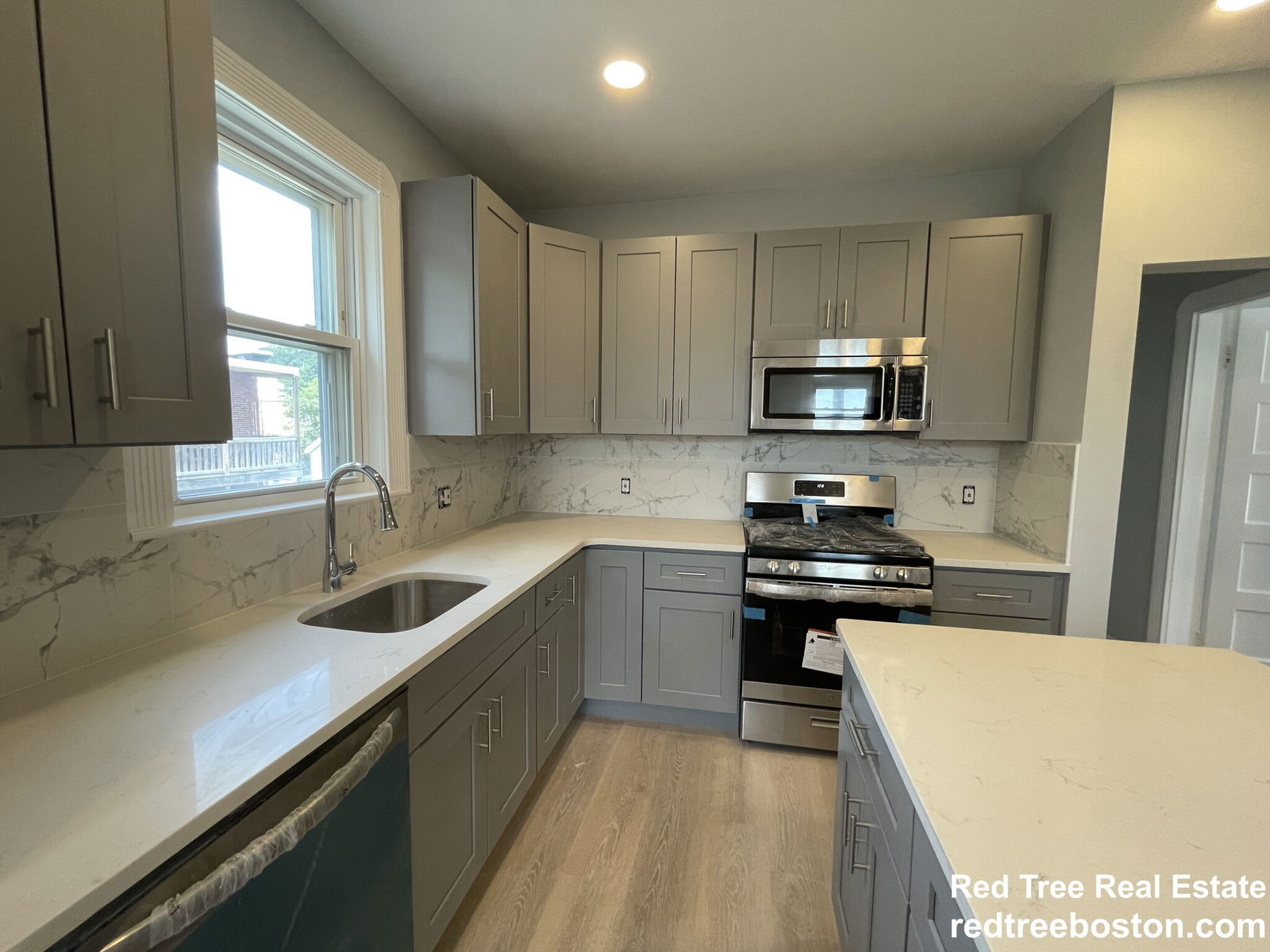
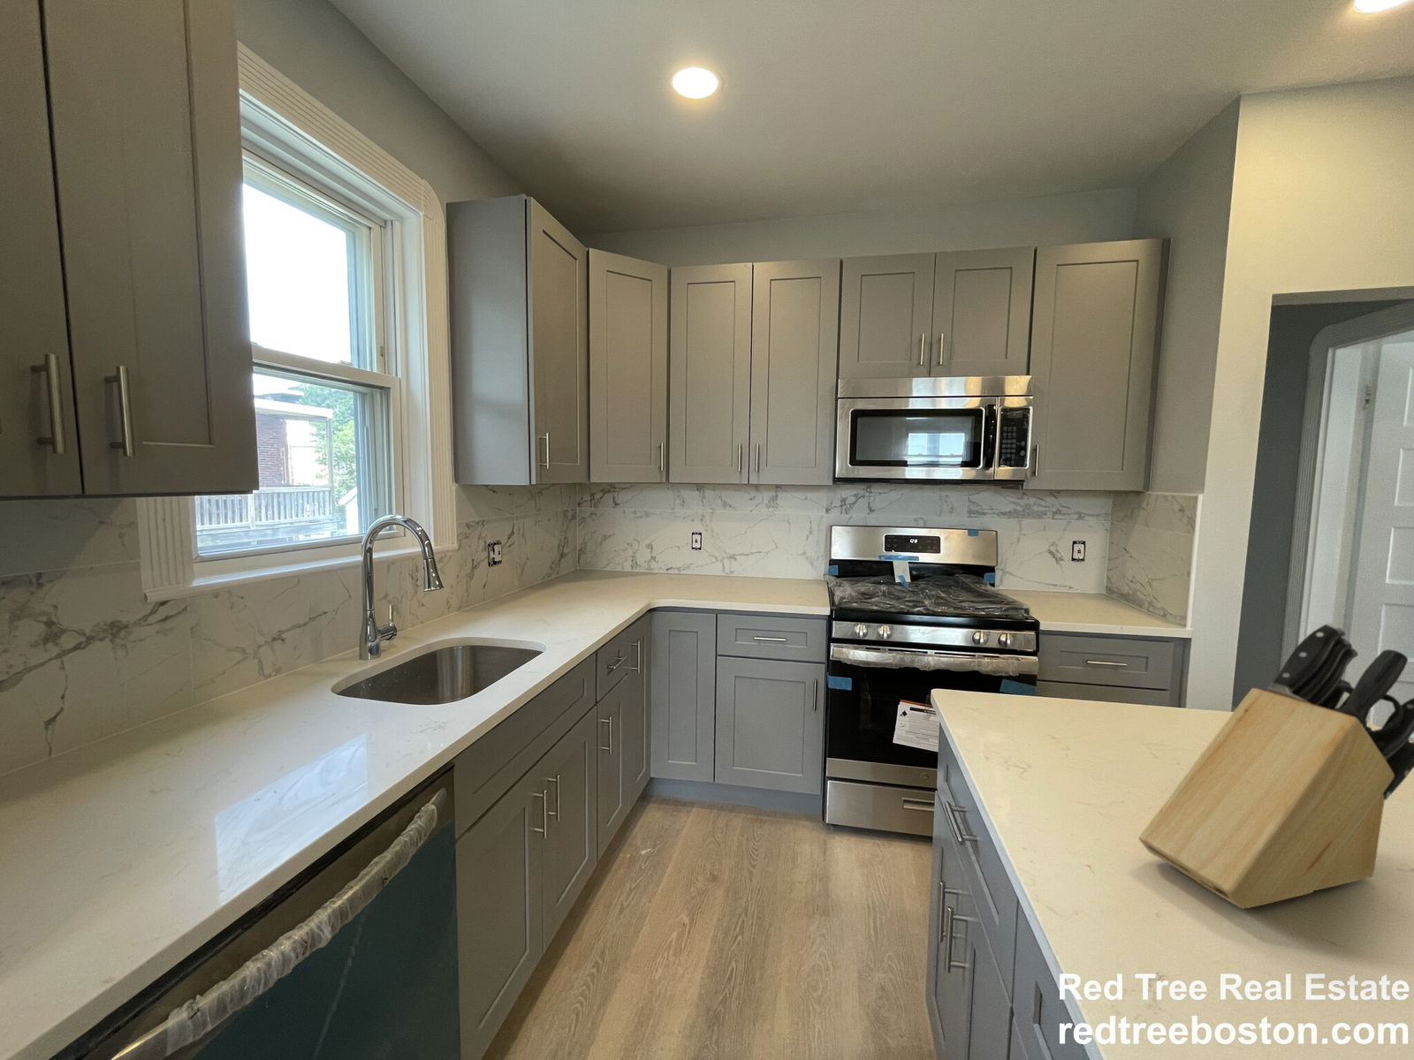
+ knife block [1138,622,1414,909]
